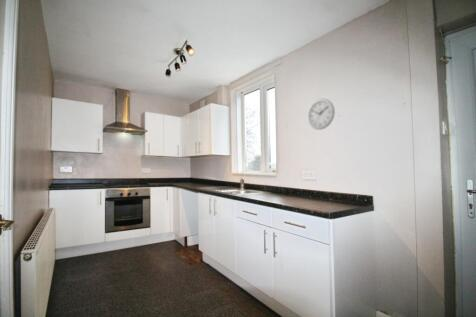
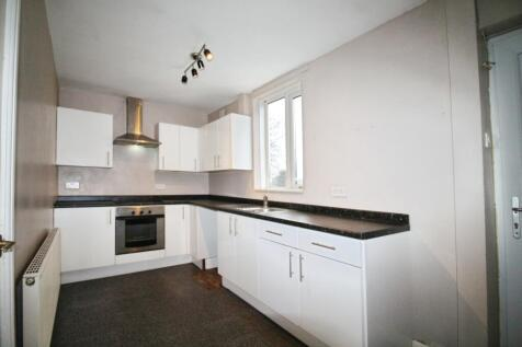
- wall clock [307,98,336,131]
